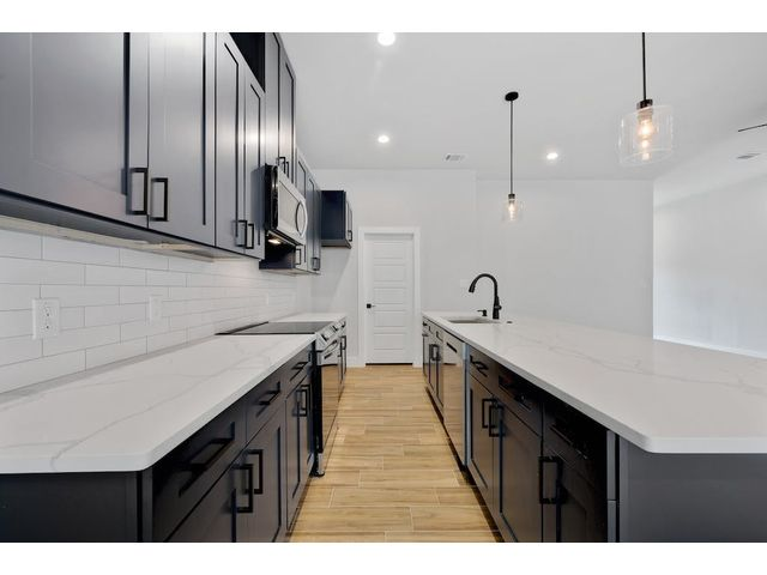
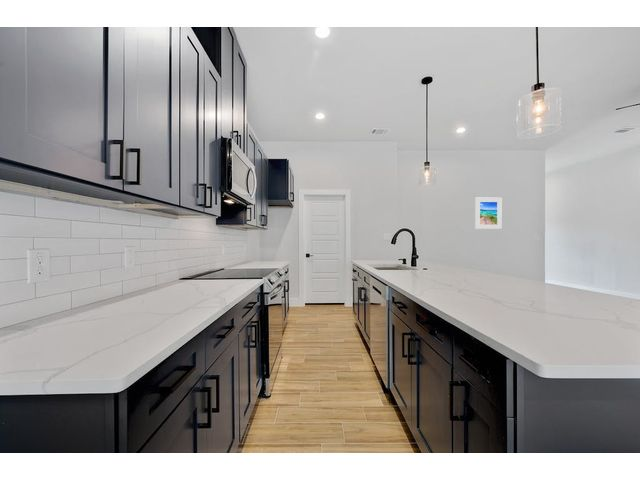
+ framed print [474,197,502,230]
